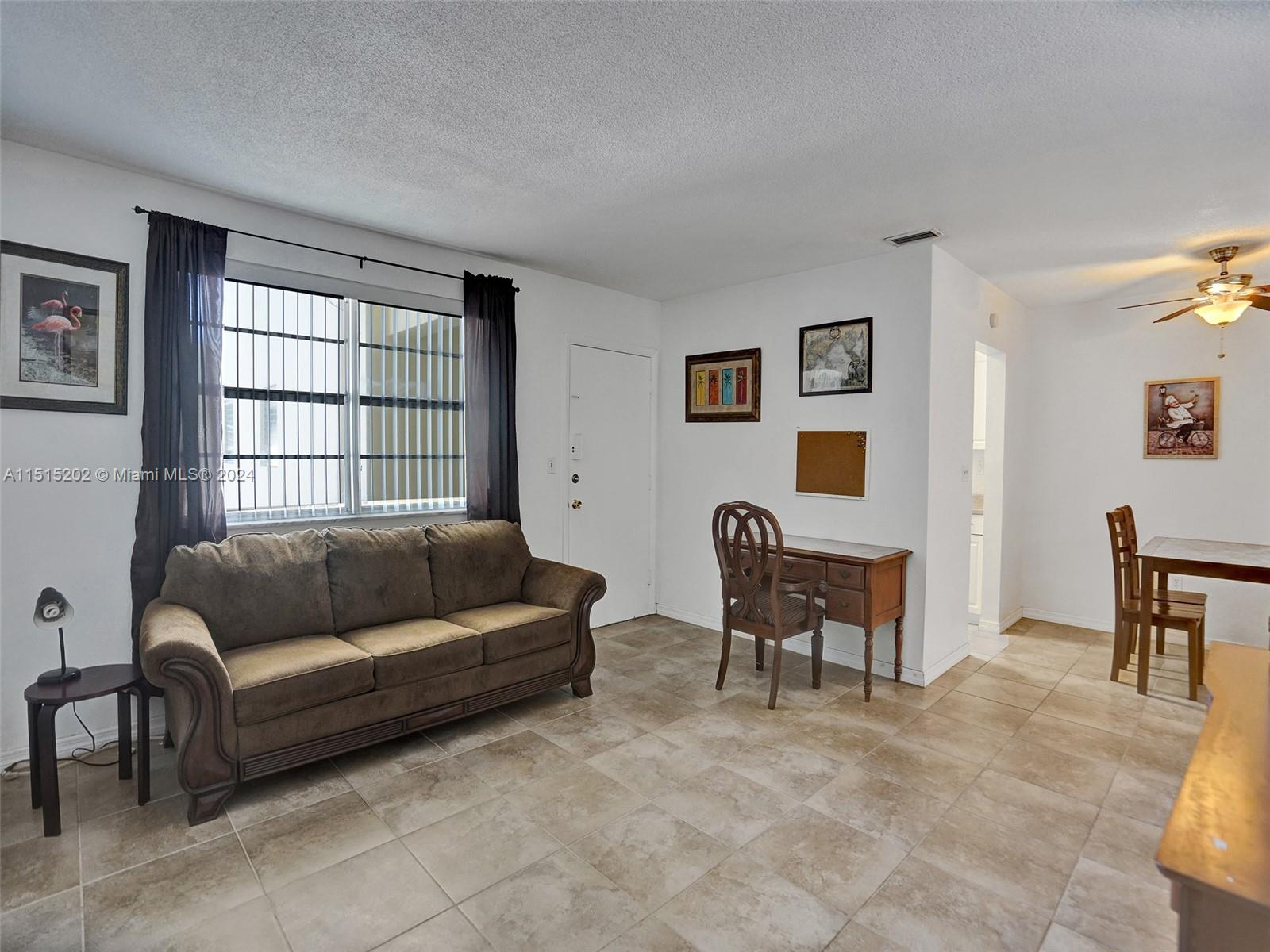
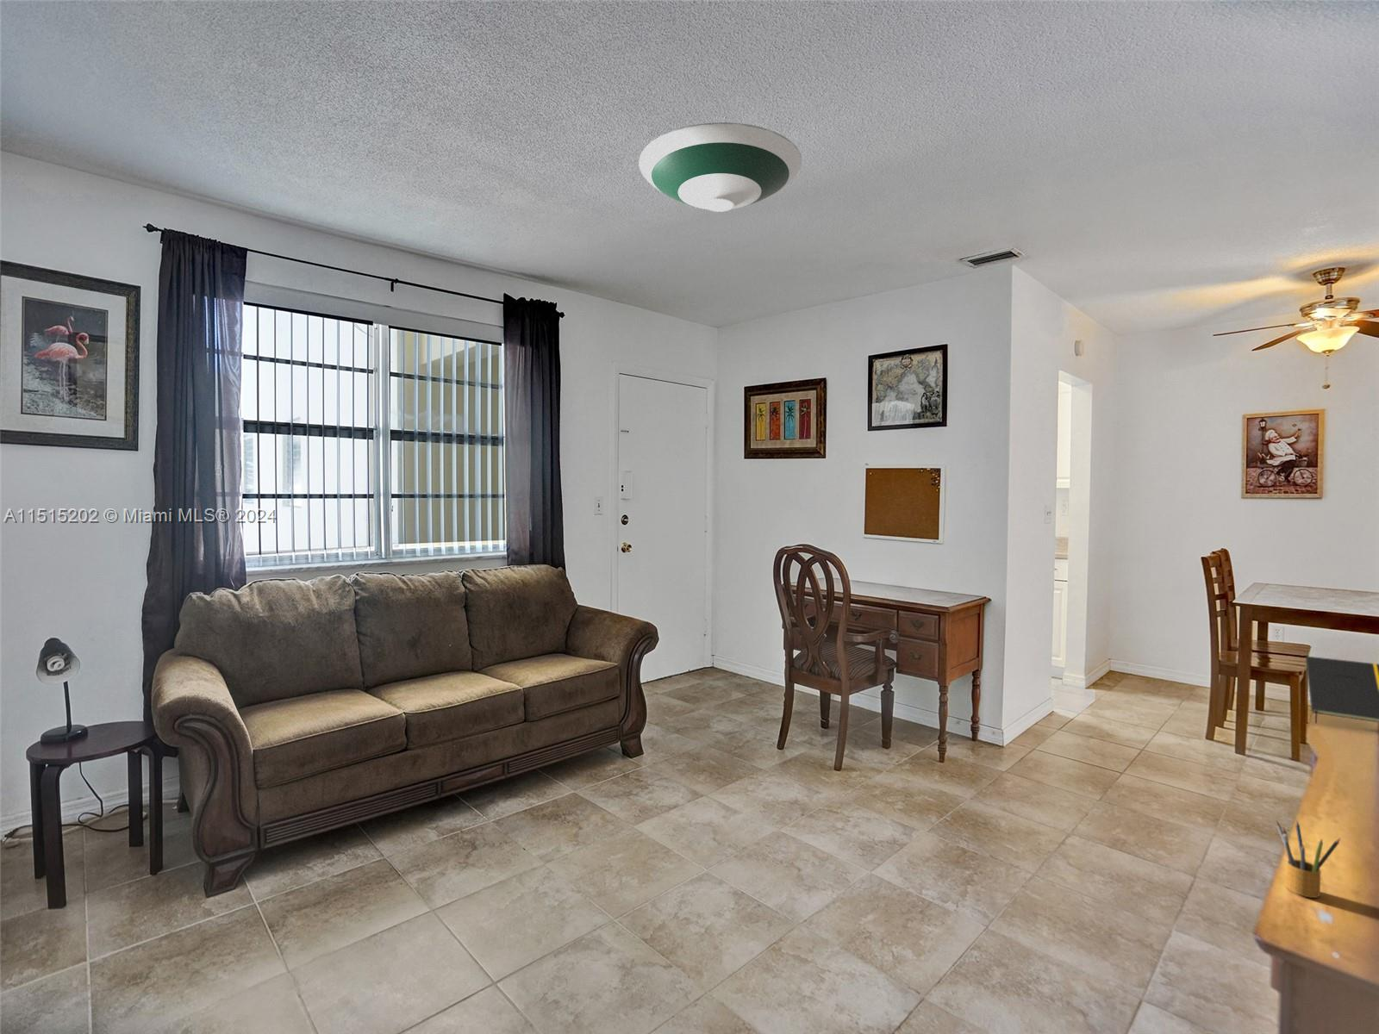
+ notepad [1305,656,1379,724]
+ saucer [638,122,802,213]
+ pencil box [1276,819,1341,898]
